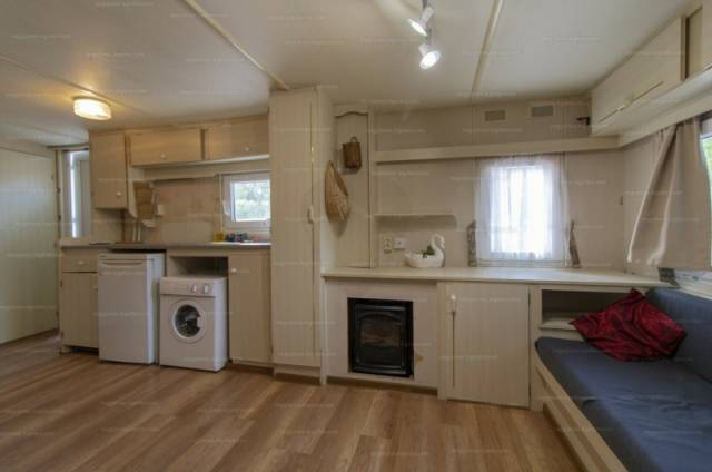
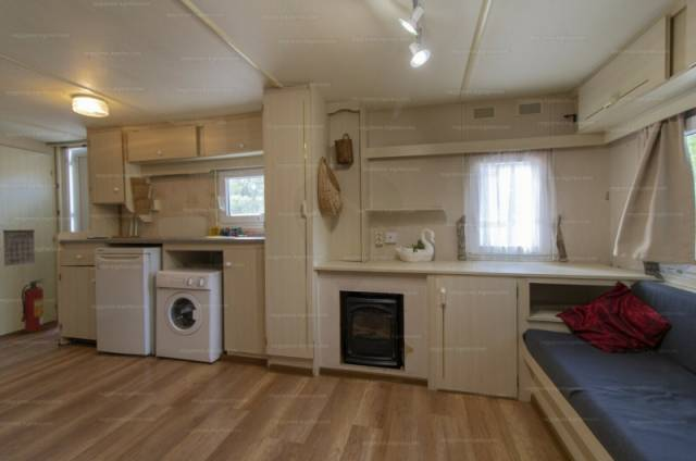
+ fire extinguisher [21,277,46,334]
+ calendar [2,223,36,267]
